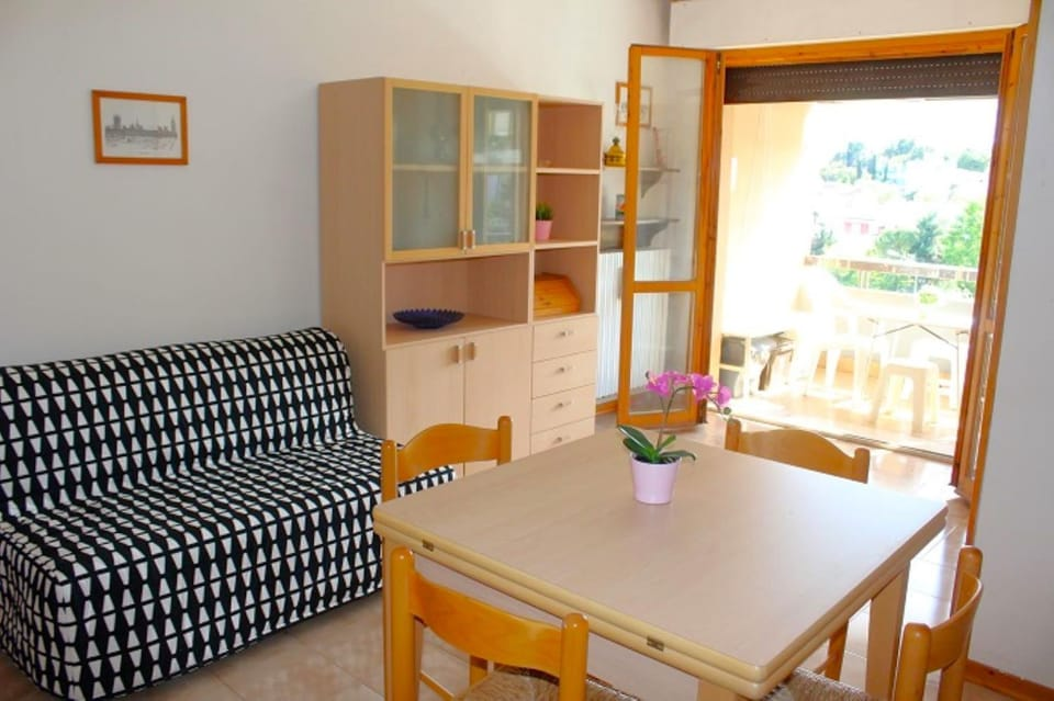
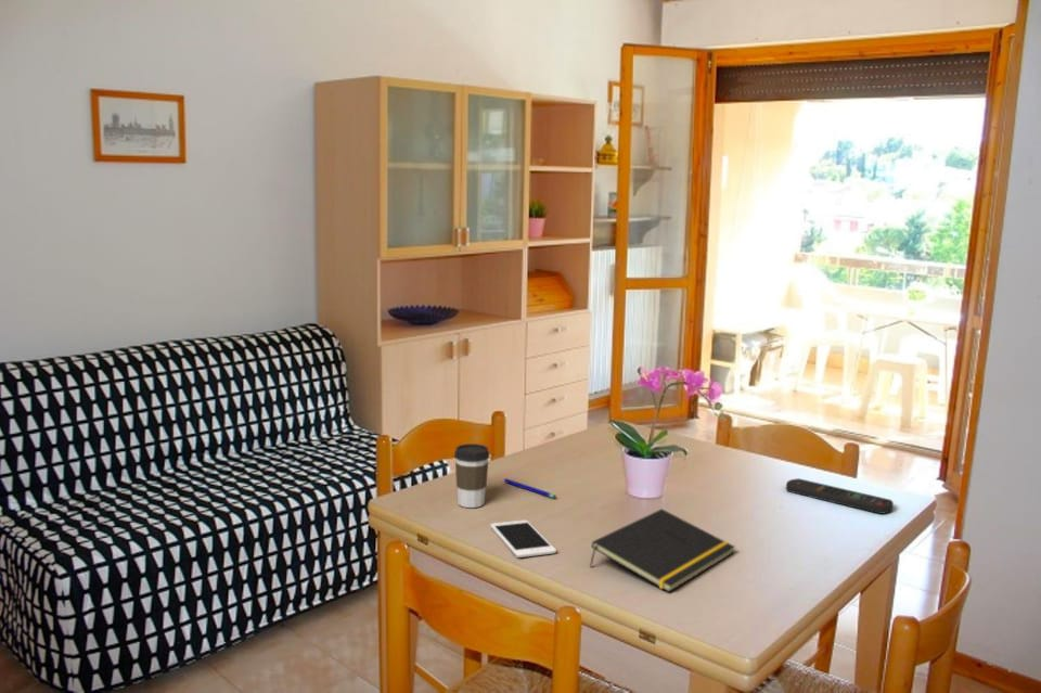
+ notepad [589,508,736,593]
+ cell phone [489,519,557,559]
+ coffee cup [453,442,490,509]
+ remote control [785,477,895,515]
+ pen [503,477,557,499]
